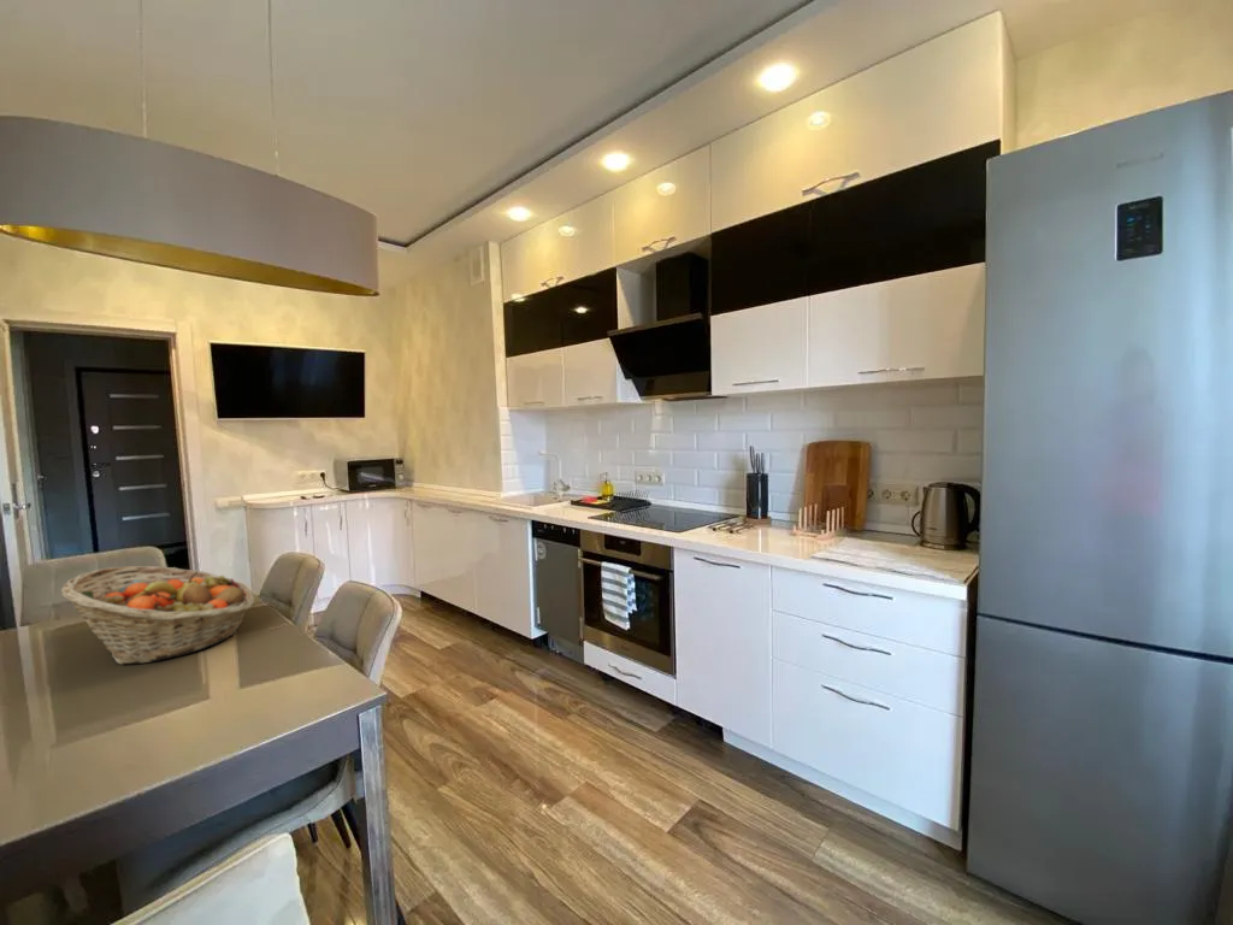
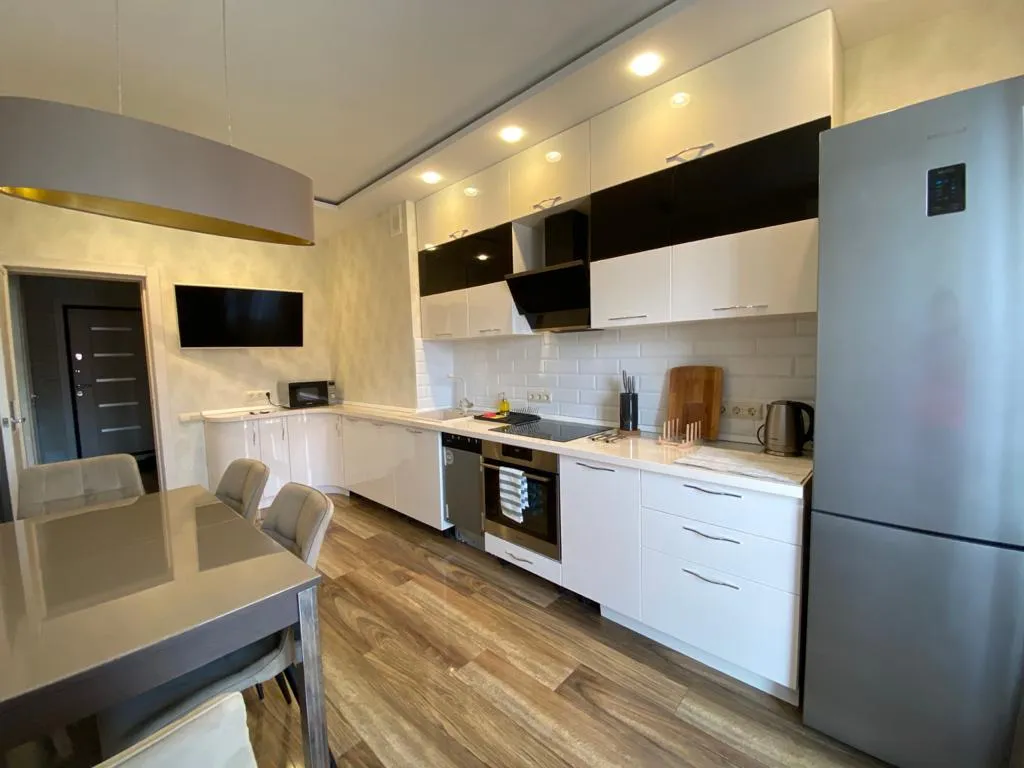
- fruit basket [60,565,255,666]
